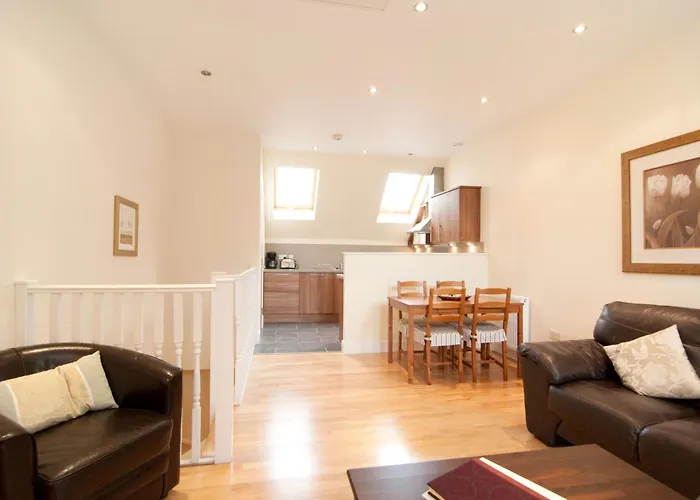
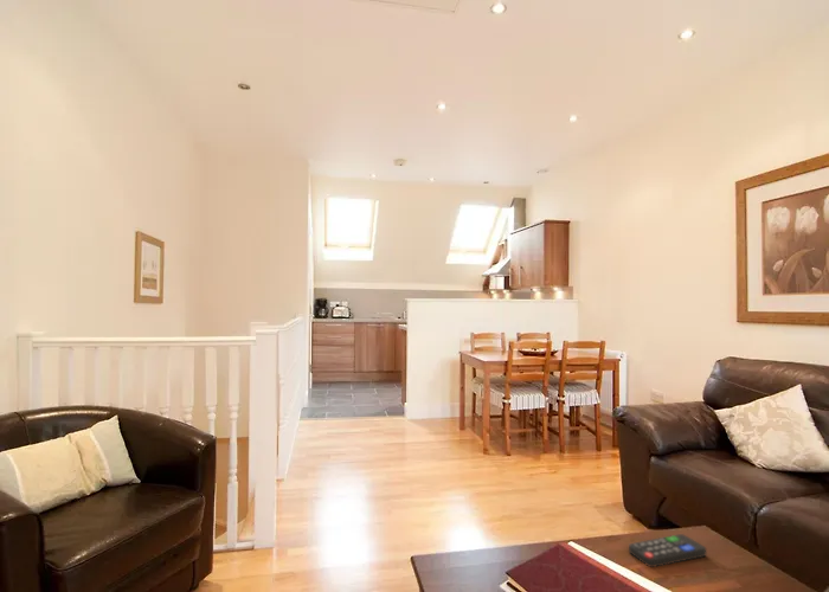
+ remote control [628,533,707,568]
